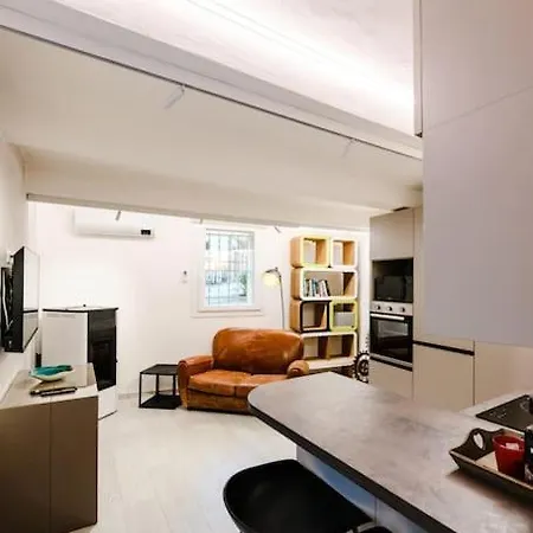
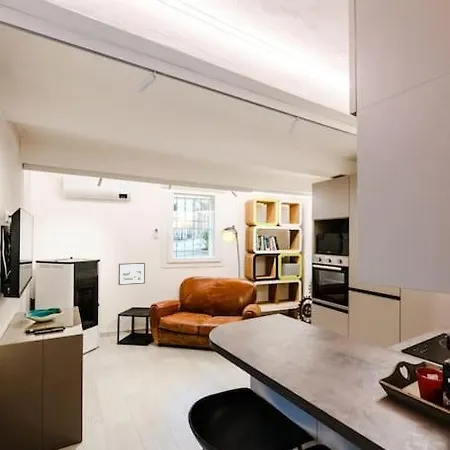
+ picture frame [118,262,146,286]
